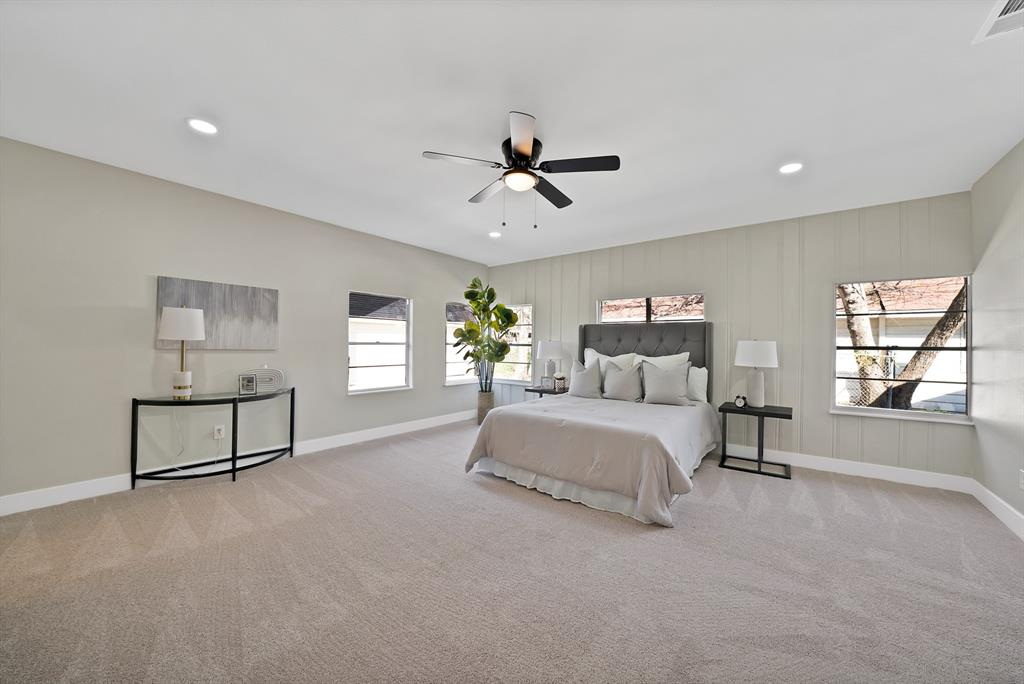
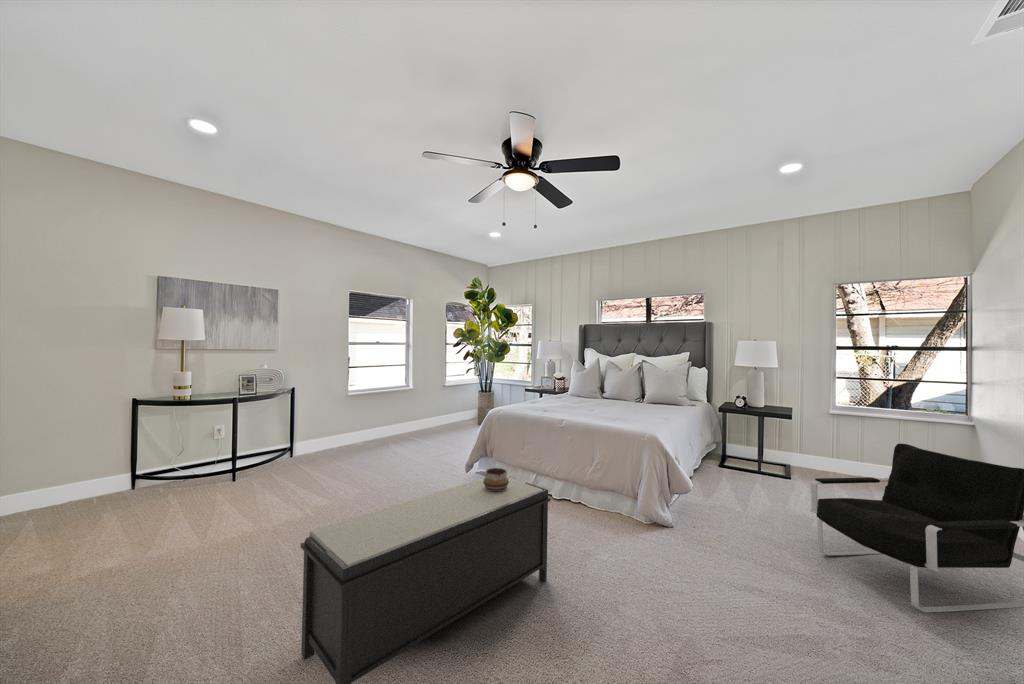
+ armchair [809,443,1024,613]
+ decorative bowl [483,467,509,491]
+ bench [300,476,552,684]
